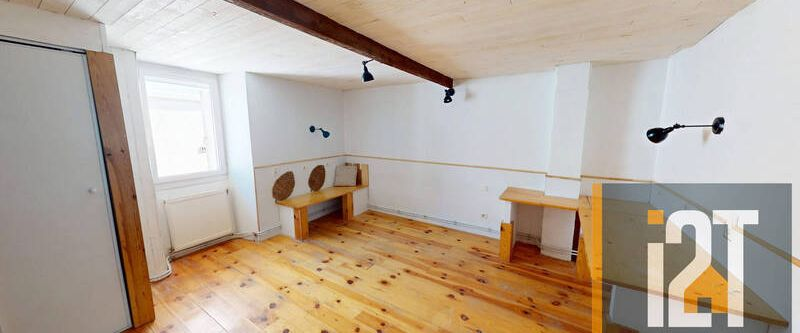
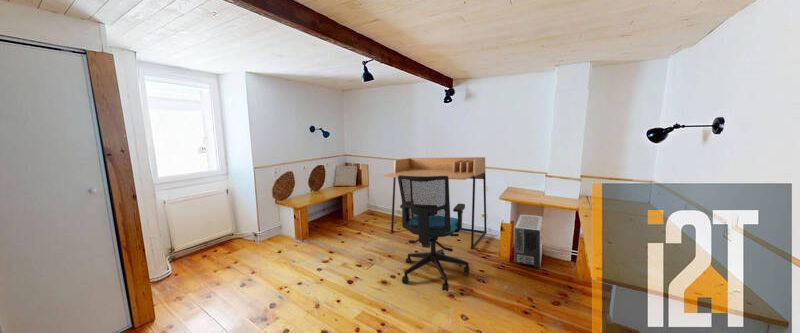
+ desk [383,156,488,250]
+ air purifier [514,214,544,269]
+ office chair [397,175,471,292]
